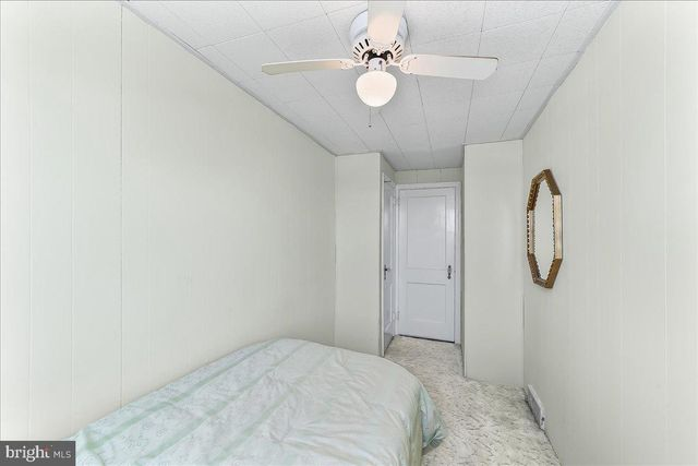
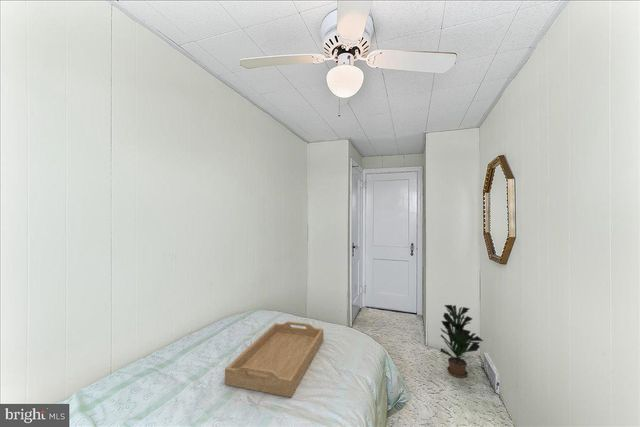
+ potted plant [439,304,484,379]
+ serving tray [224,320,324,398]
